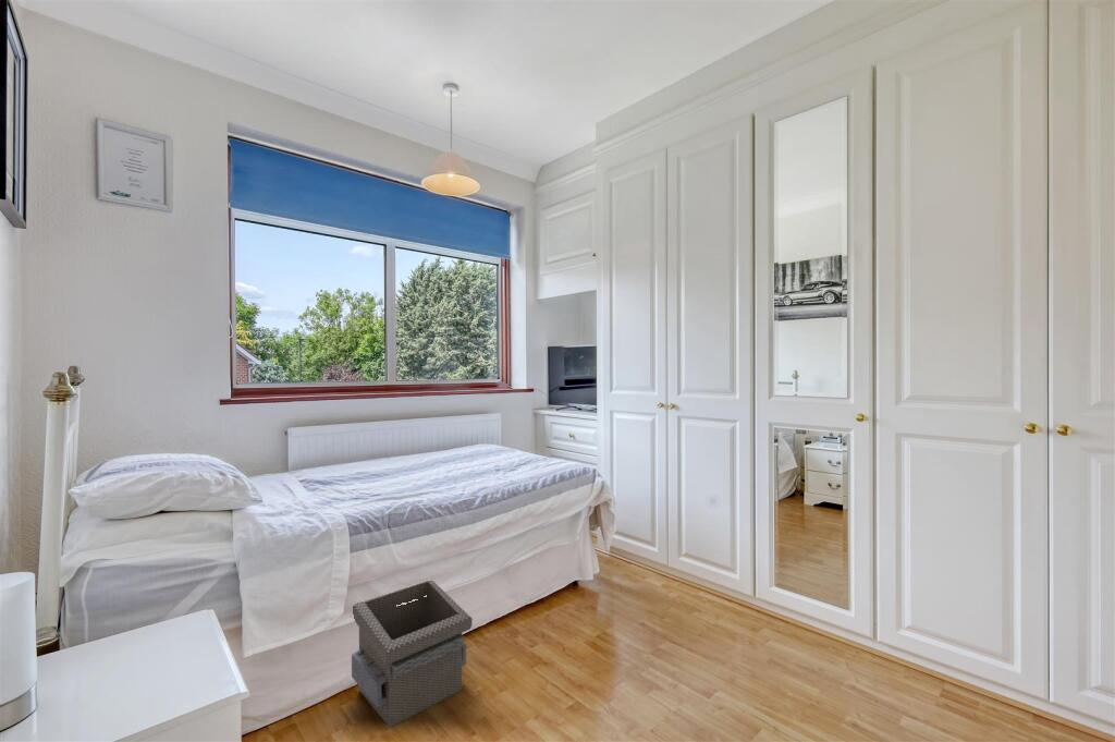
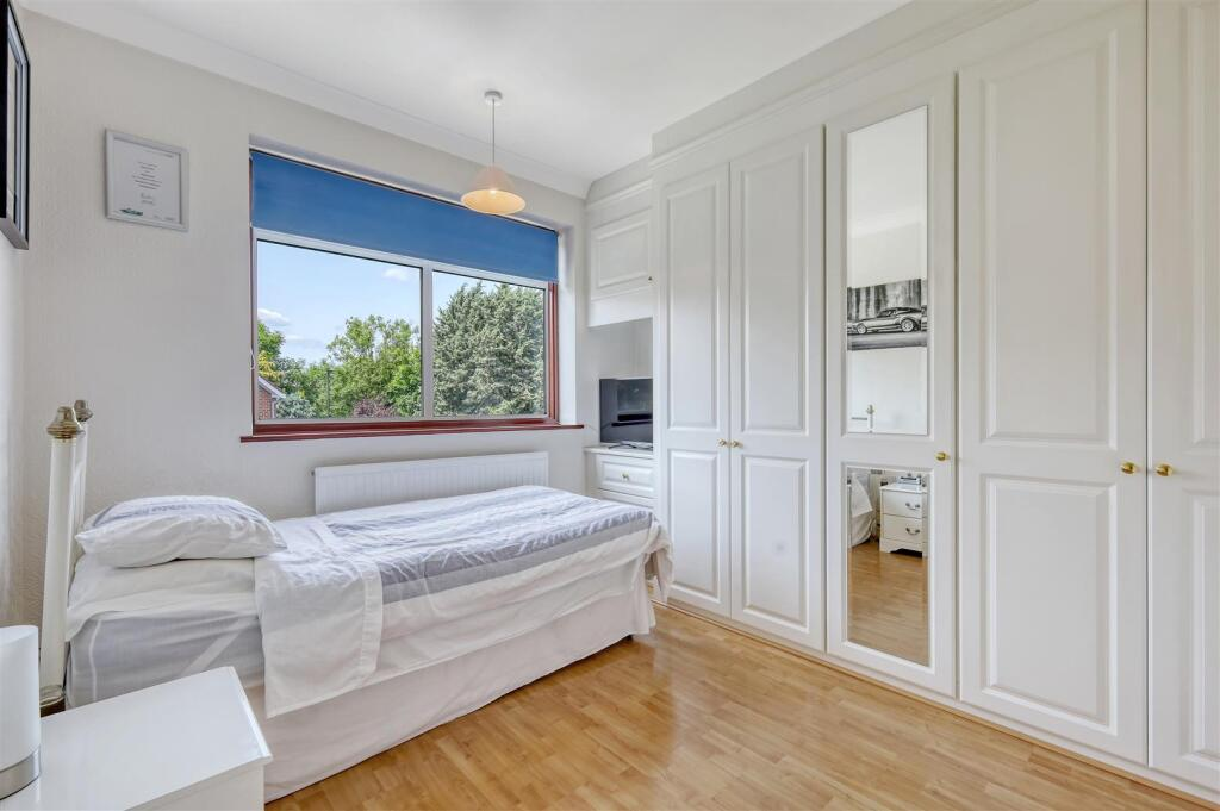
- storage basket [351,580,474,729]
